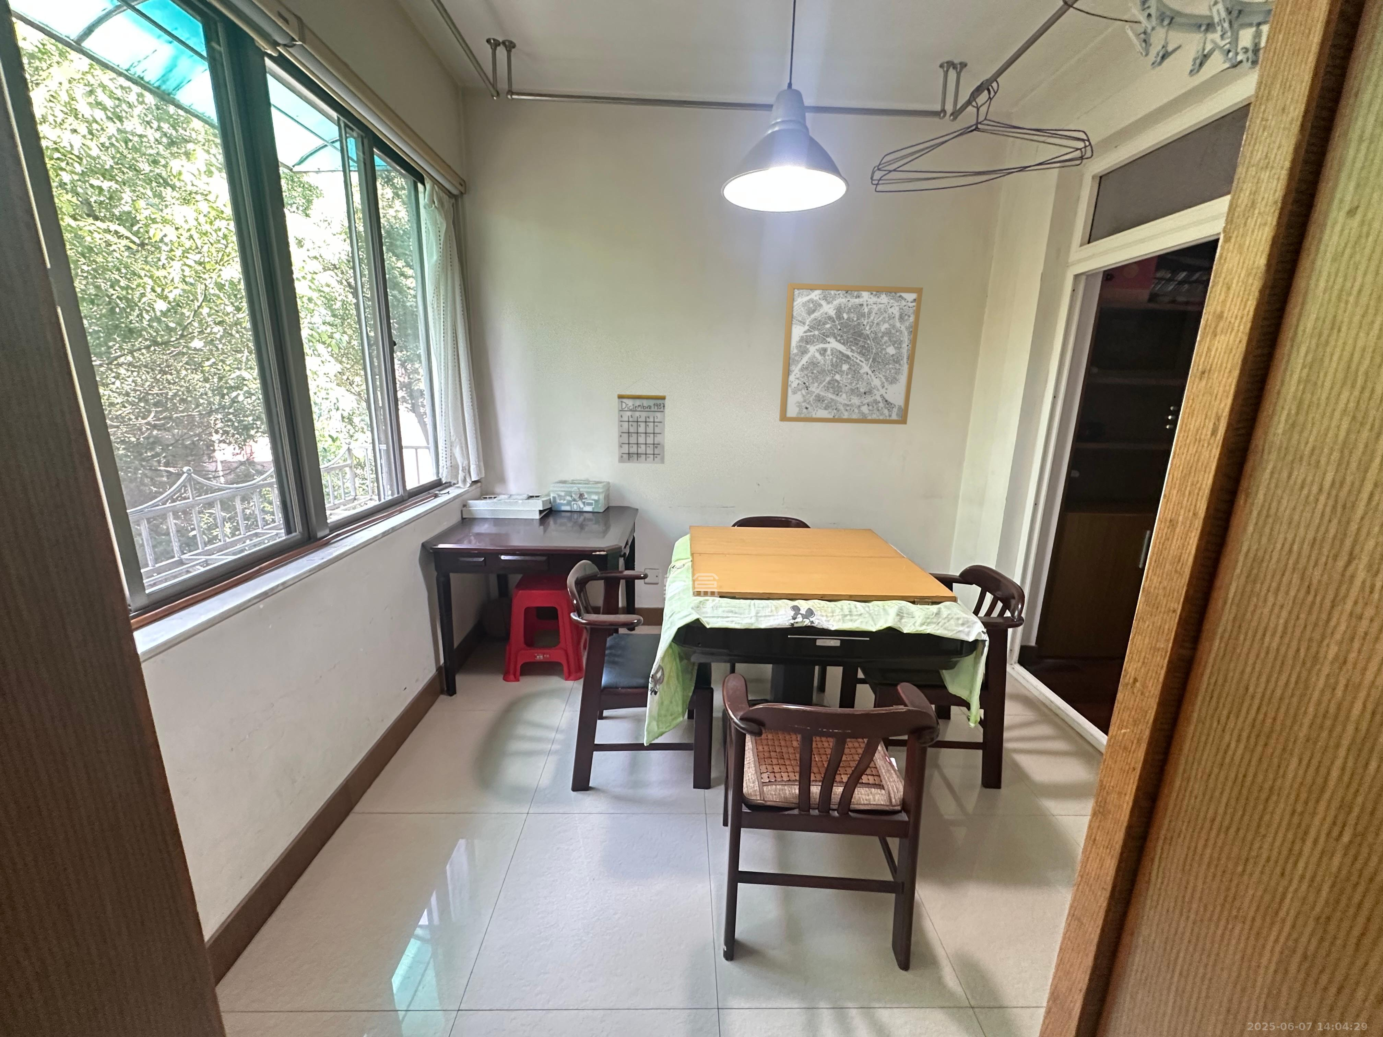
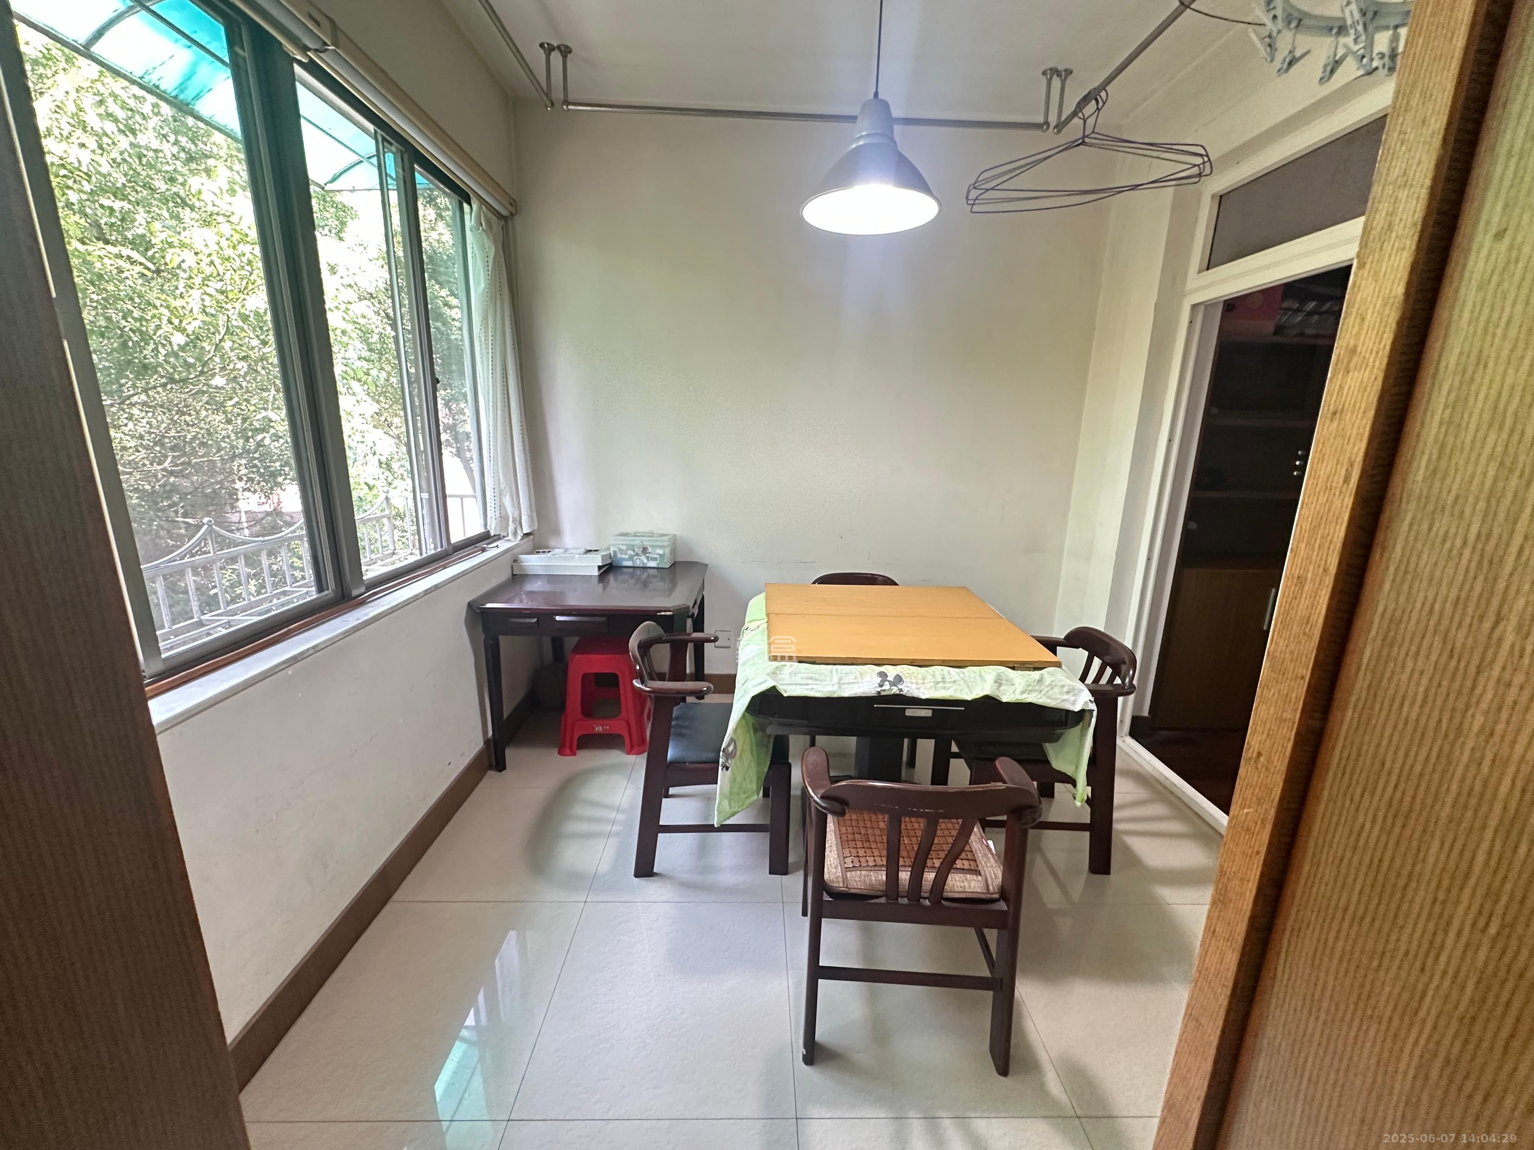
- wall art [779,282,923,425]
- calendar [617,378,666,464]
